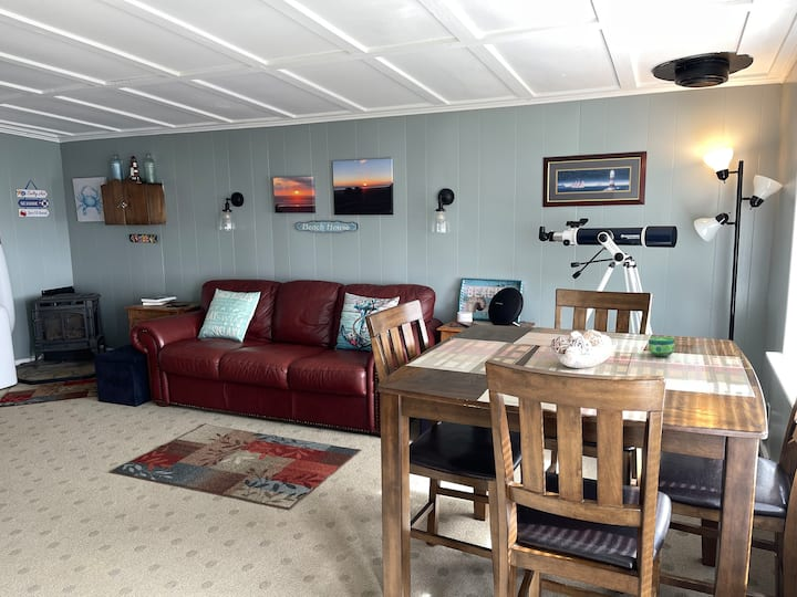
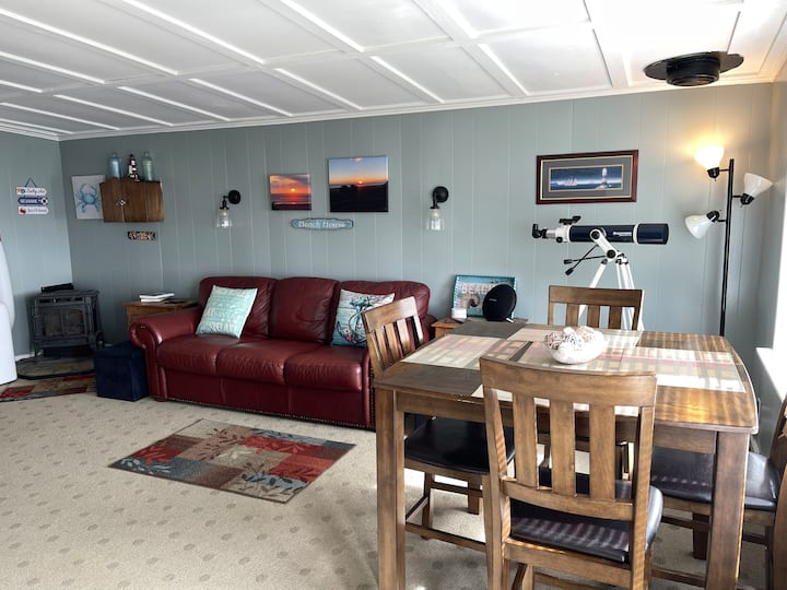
- cup [648,336,675,357]
